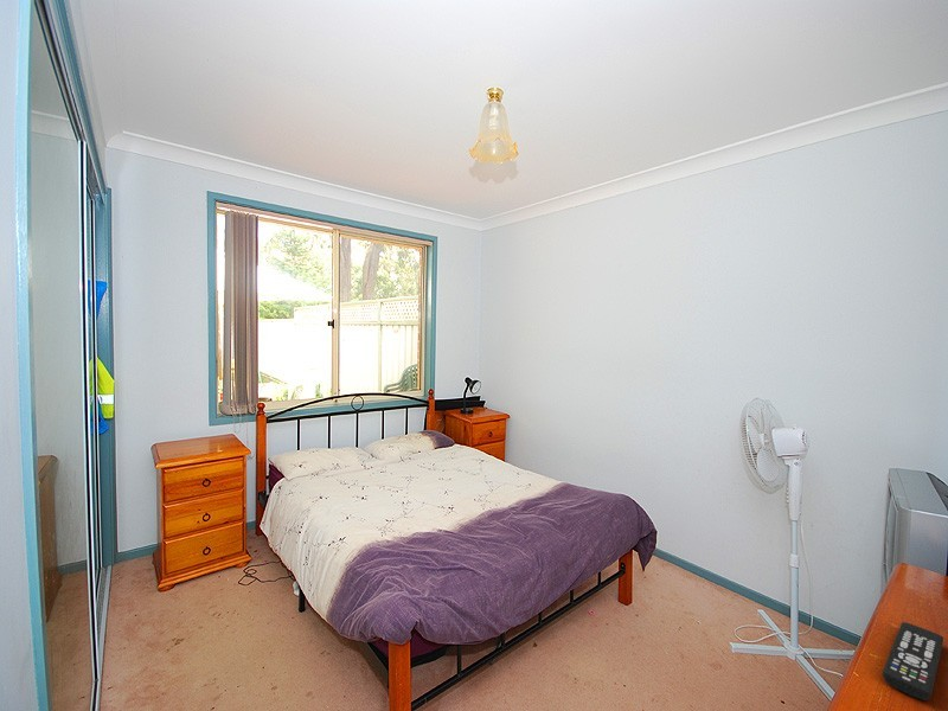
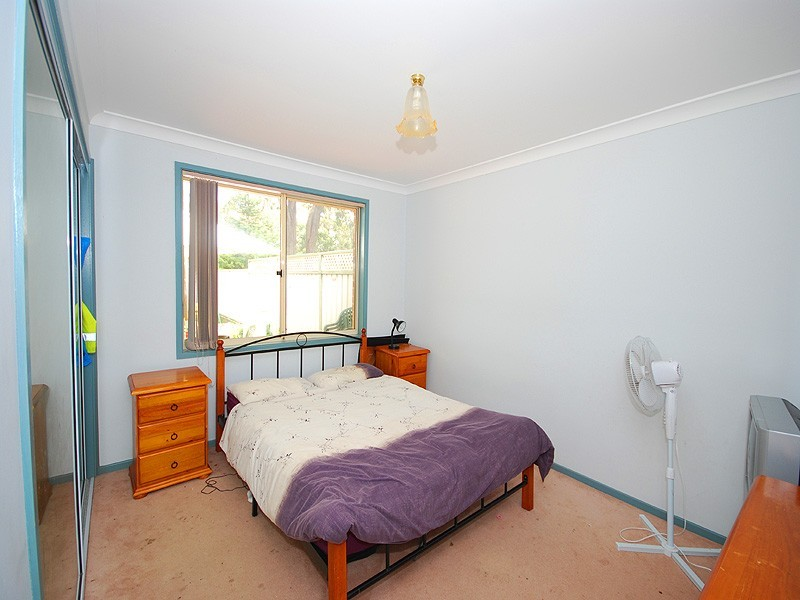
- remote control [882,621,944,702]
